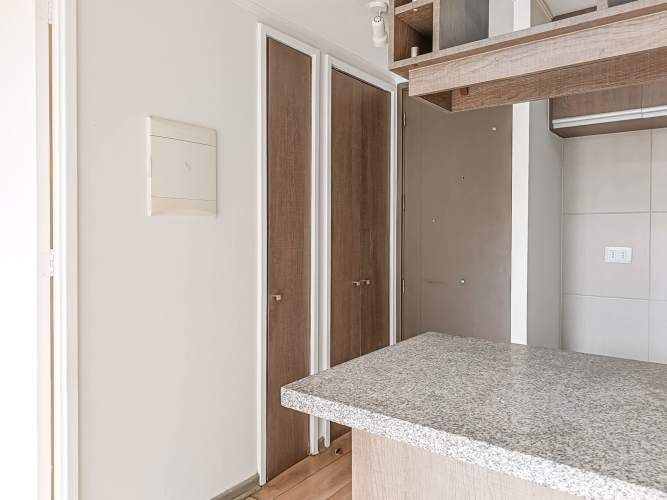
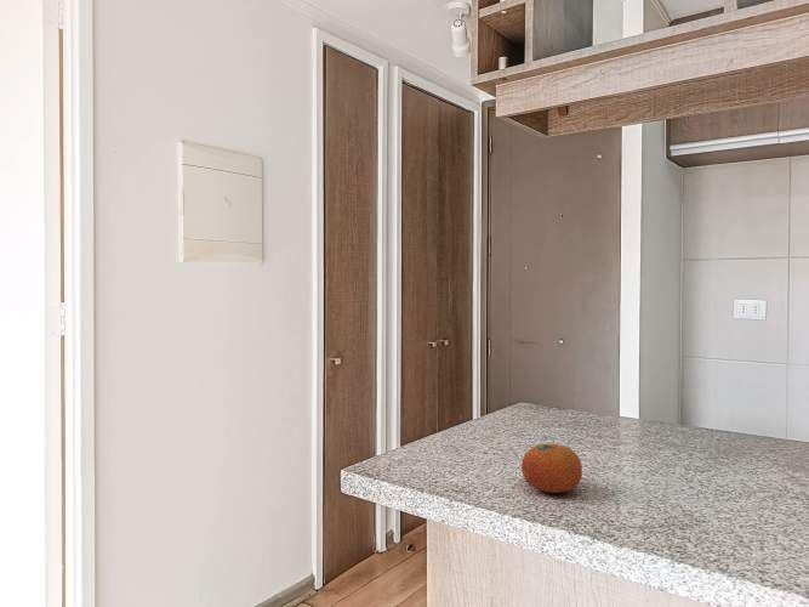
+ fruit [520,443,583,494]
